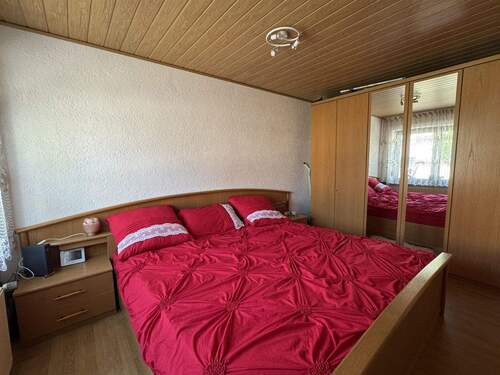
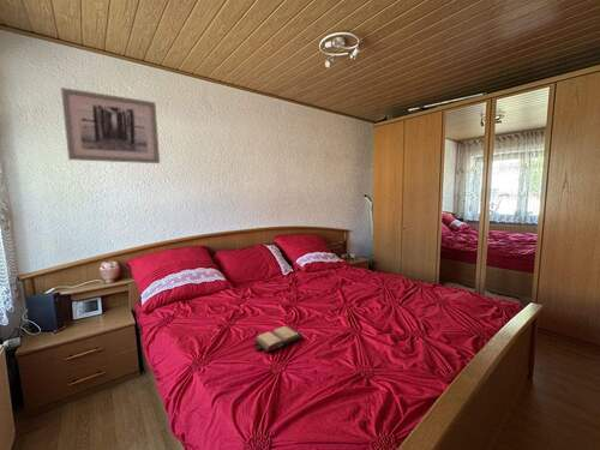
+ hardback book [253,325,305,353]
+ wall art [60,86,161,164]
